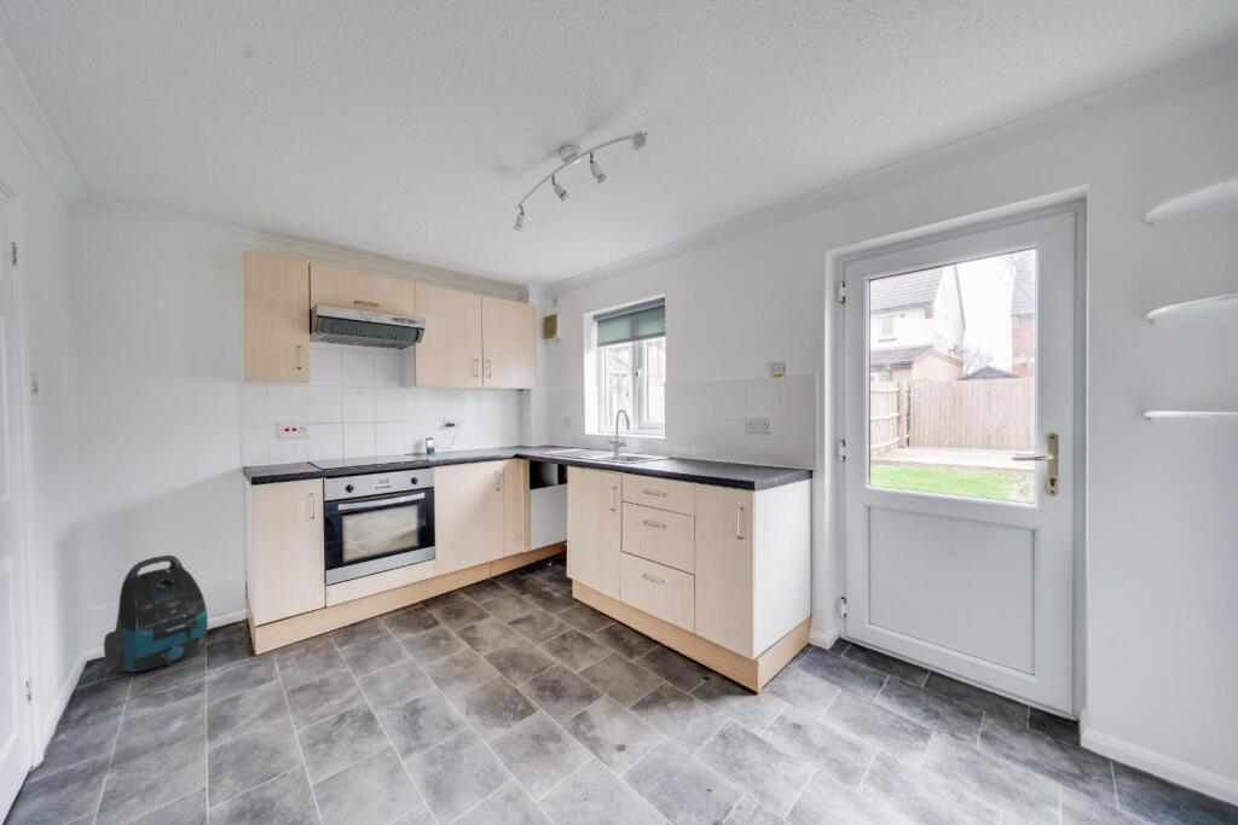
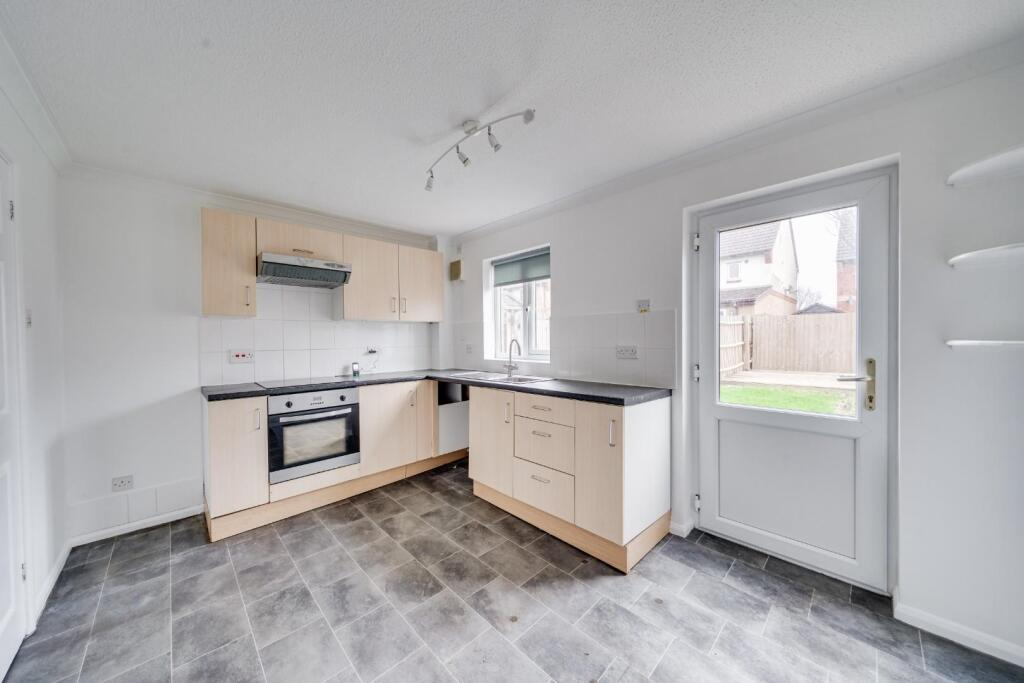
- vacuum cleaner [103,554,209,674]
